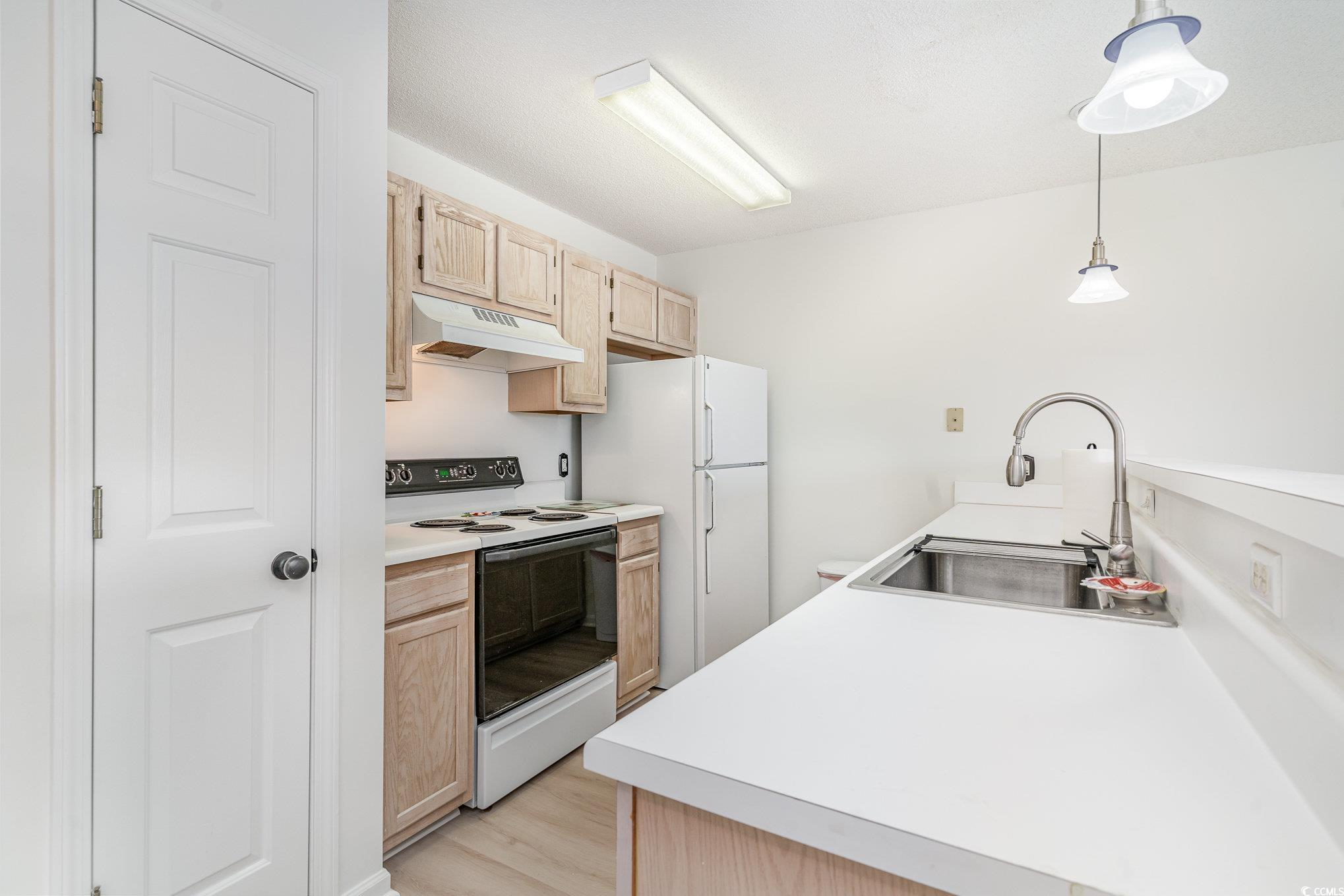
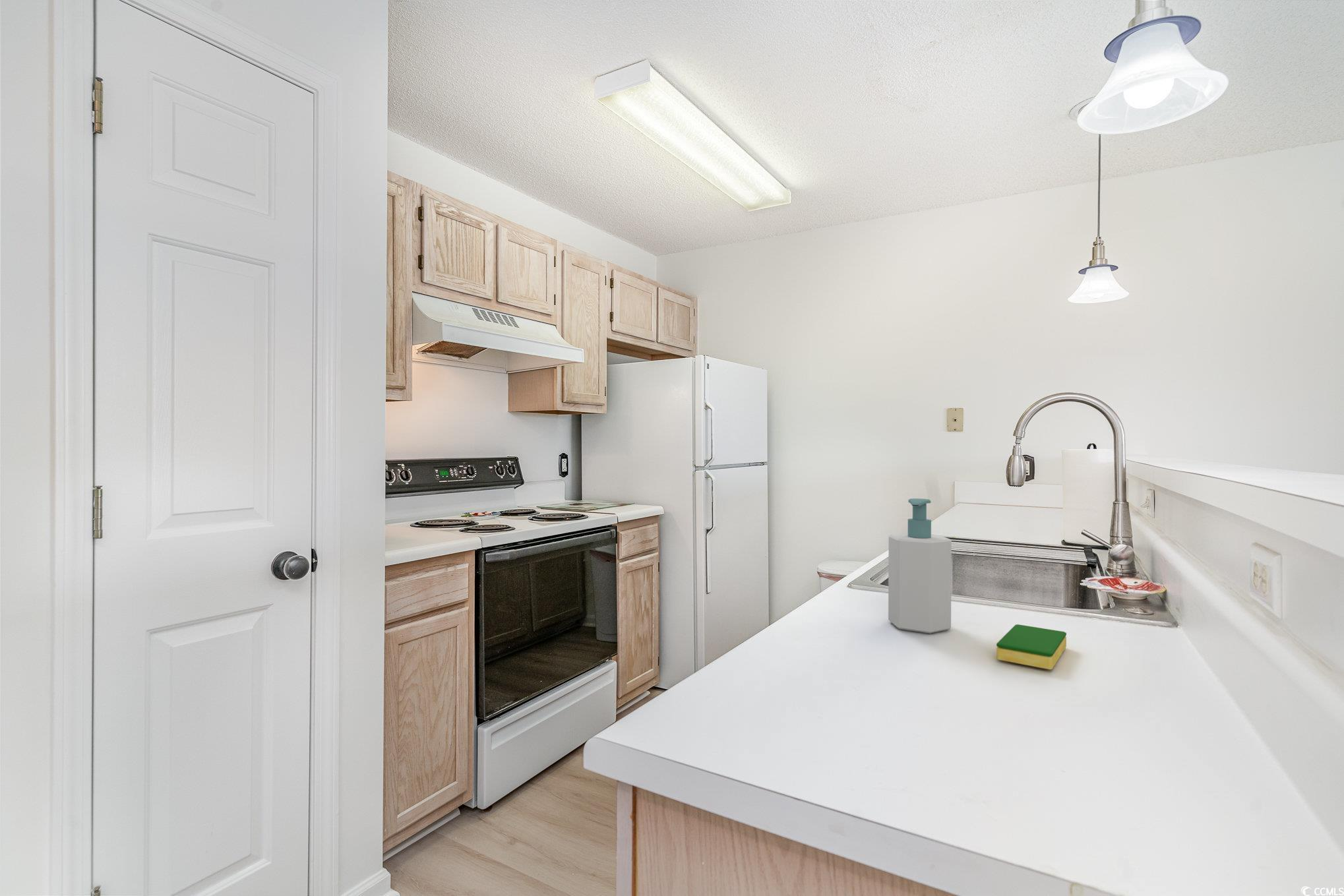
+ dish sponge [996,624,1067,671]
+ soap bottle [888,498,952,634]
